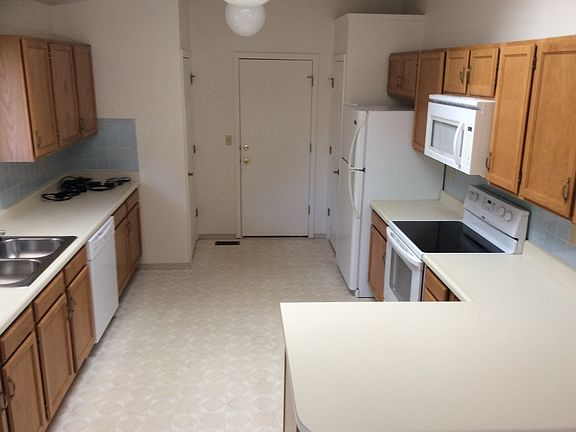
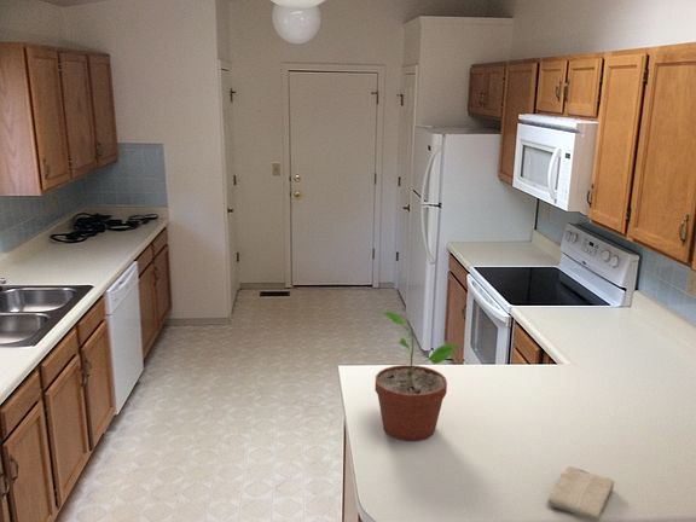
+ washcloth [547,465,615,522]
+ potted plant [373,309,460,442]
